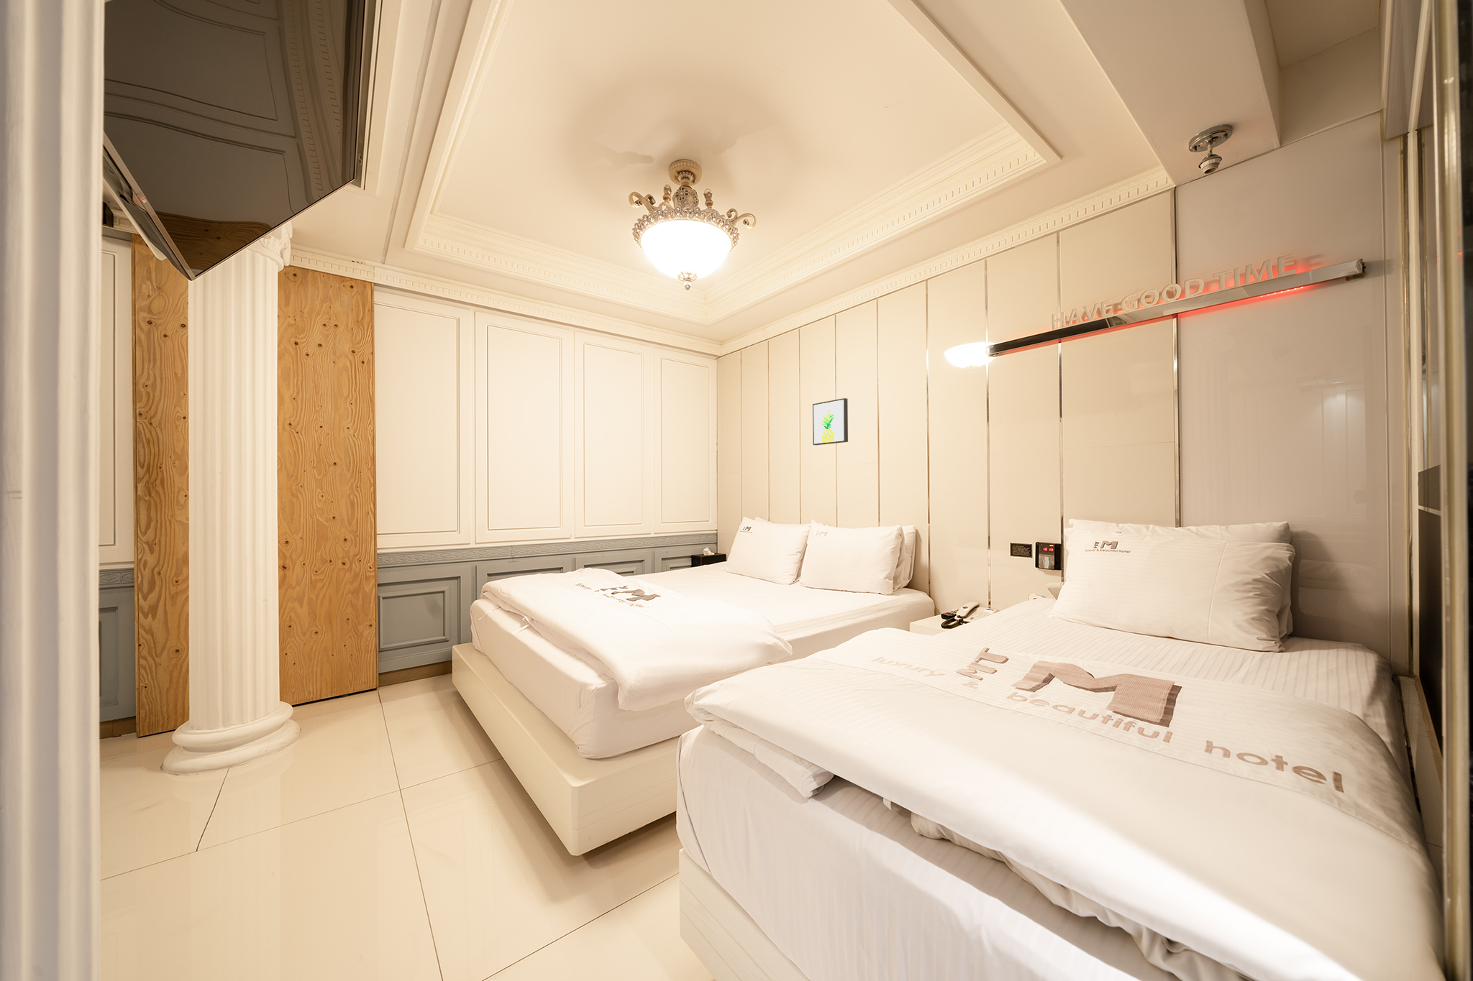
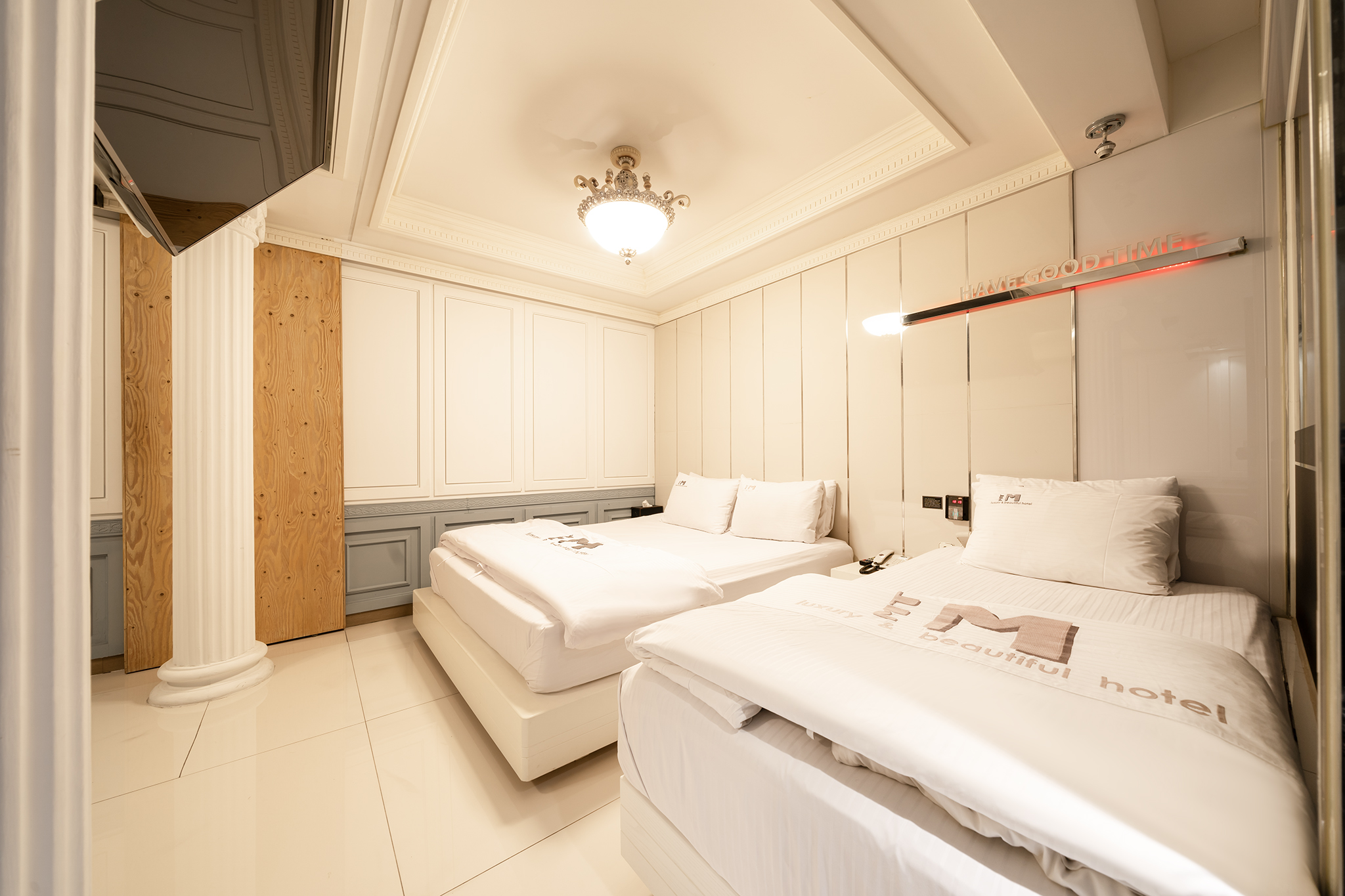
- wall art [812,397,849,446]
